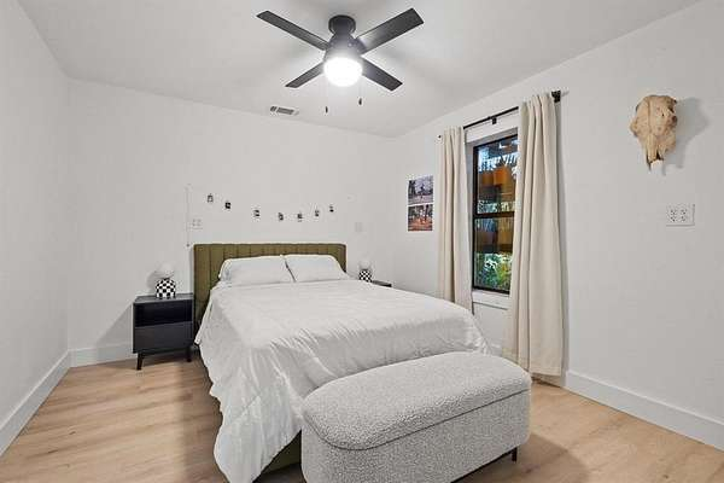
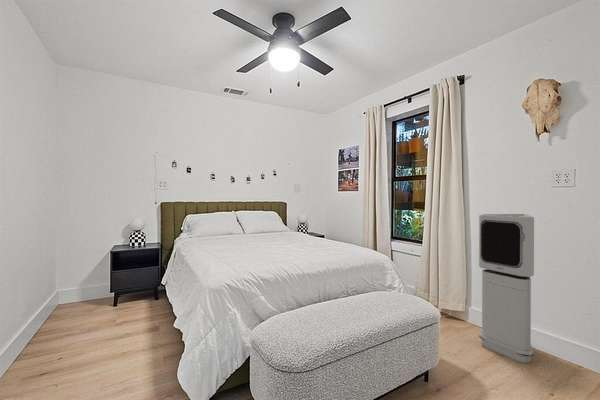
+ air purifier [477,213,535,364]
